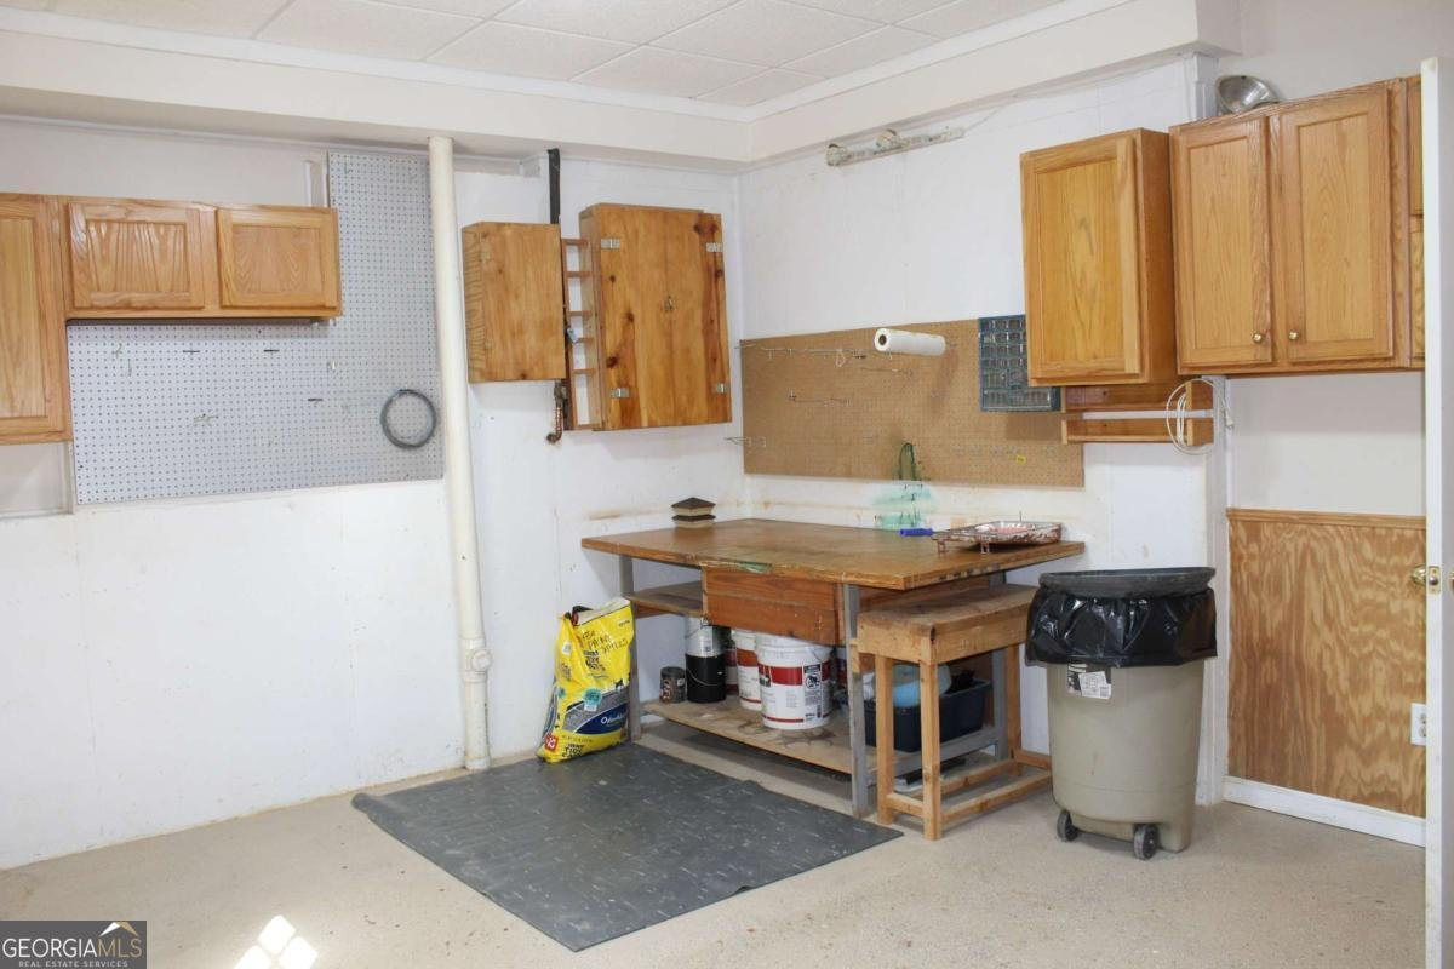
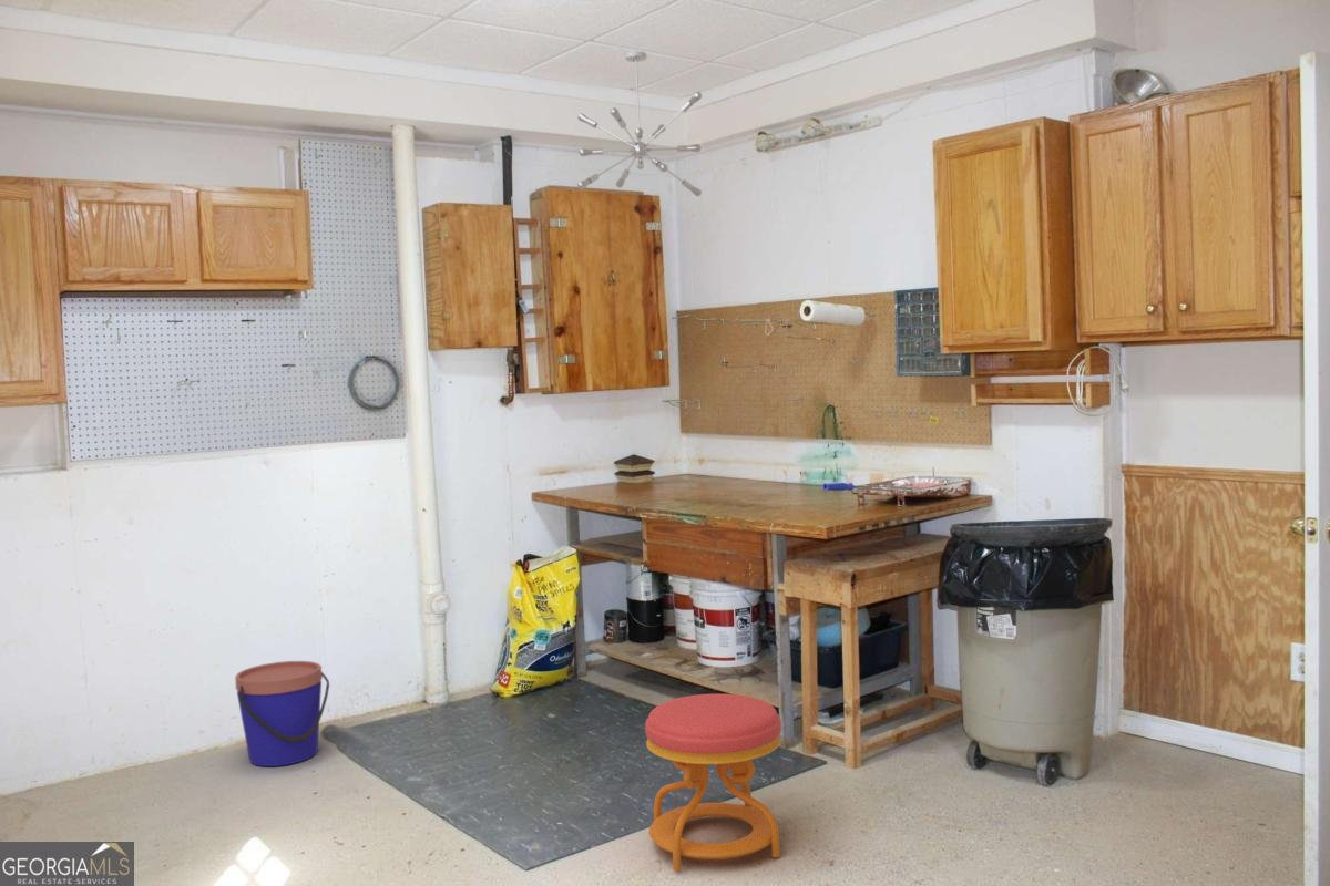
+ light fixture [576,51,703,197]
+ bucket [234,660,330,767]
+ stool [644,692,782,872]
